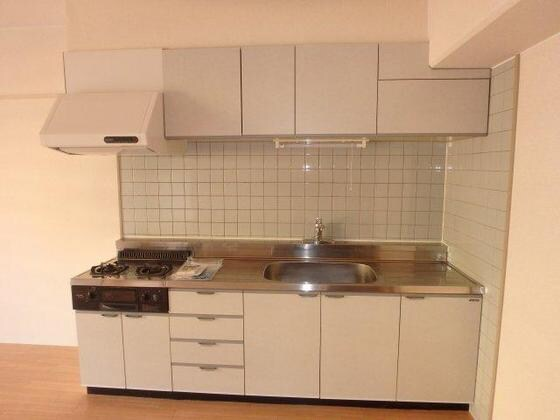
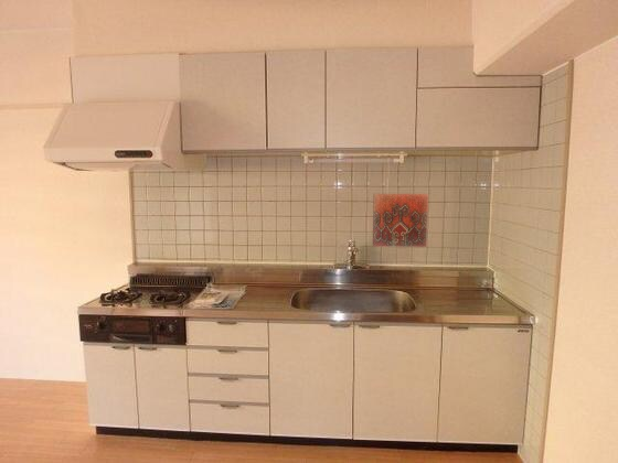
+ decorative tile [372,193,429,248]
